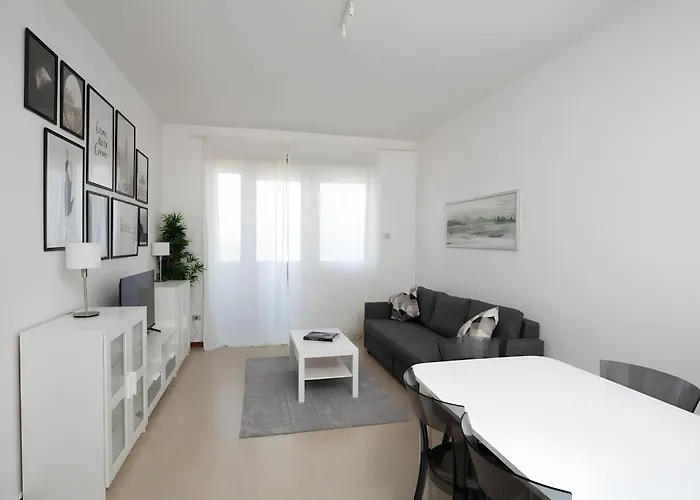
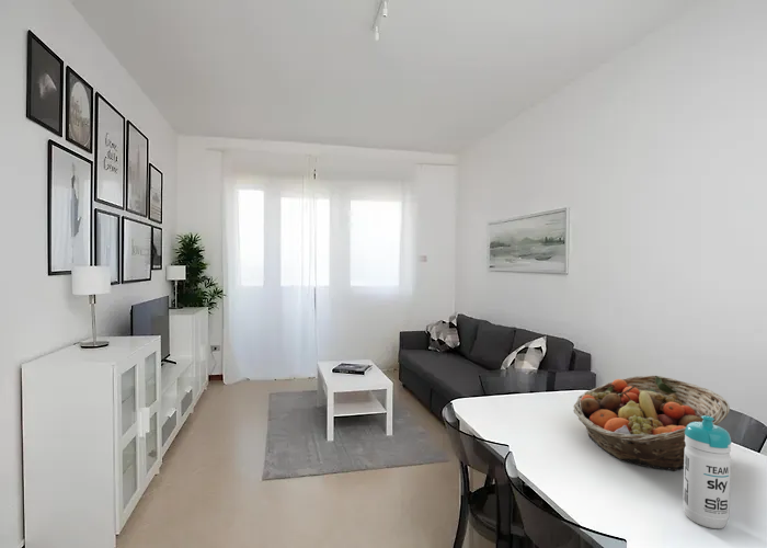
+ fruit basket [573,375,731,472]
+ water bottle [682,415,732,529]
